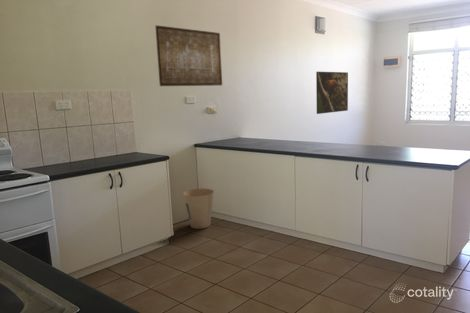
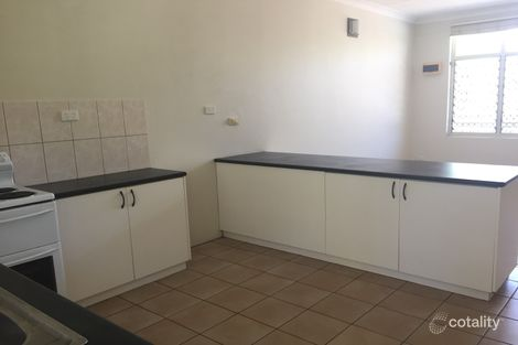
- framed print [315,71,349,115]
- trash can [182,188,215,230]
- wall art [154,24,223,87]
